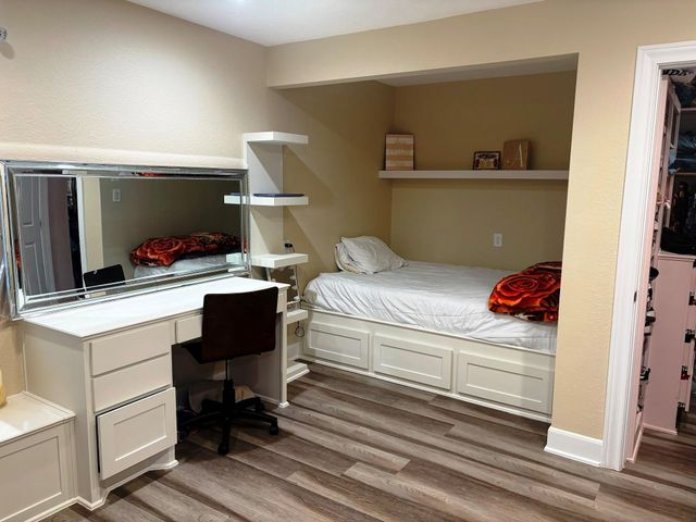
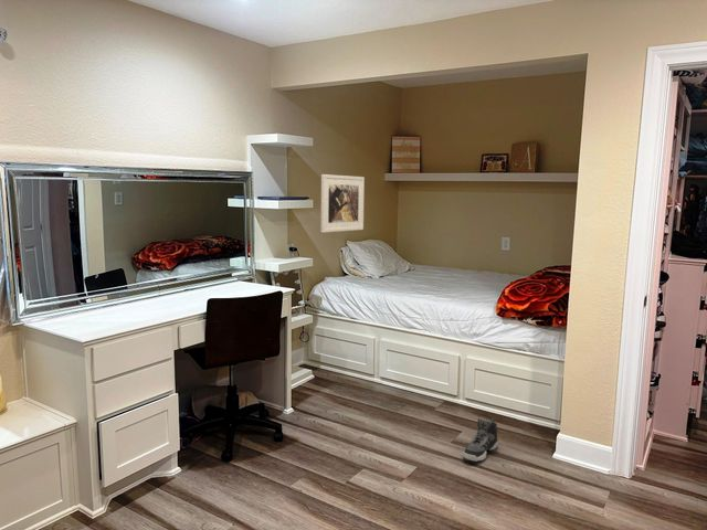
+ sneaker [462,416,499,463]
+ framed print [319,173,366,234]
